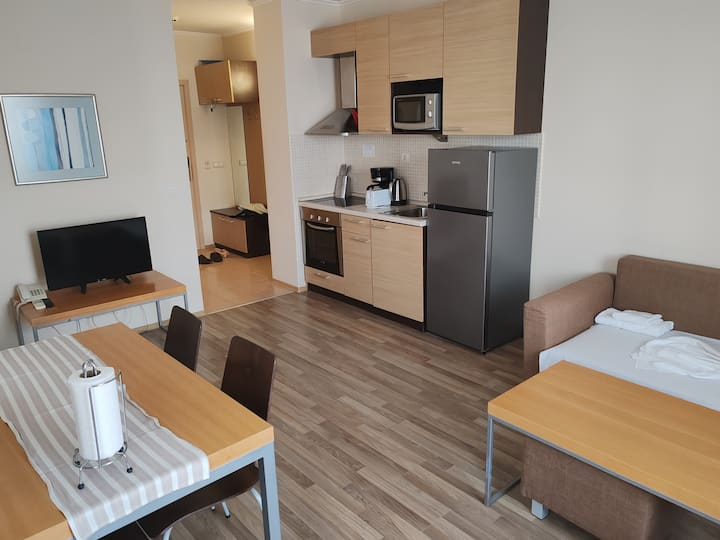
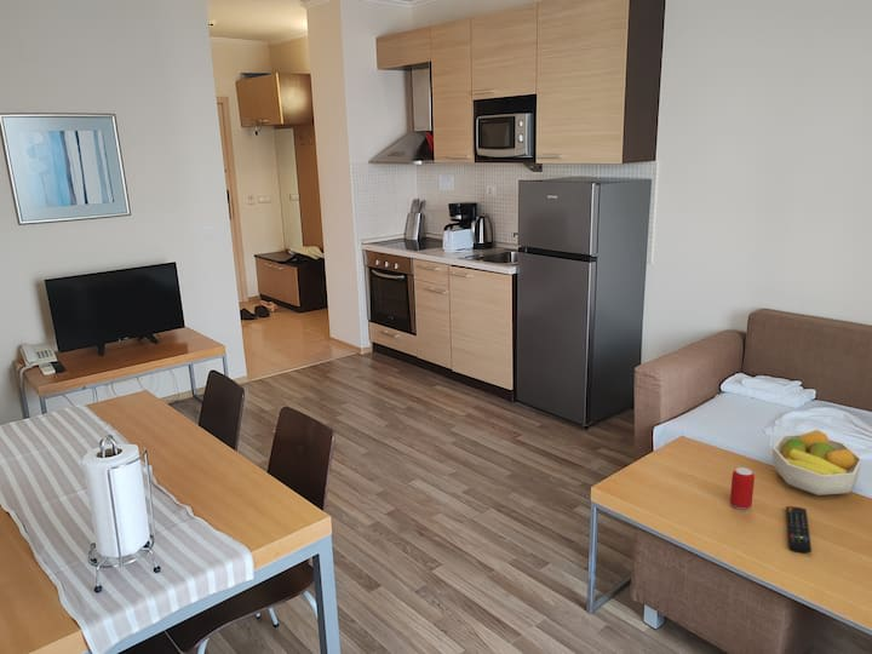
+ remote control [785,505,813,555]
+ fruit bowl [771,429,864,497]
+ beverage can [729,466,756,510]
